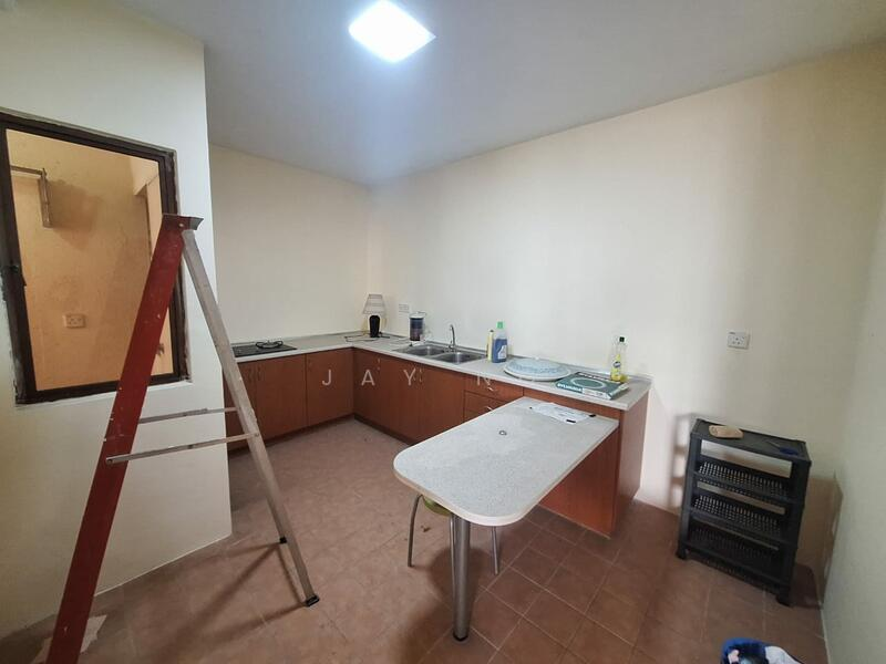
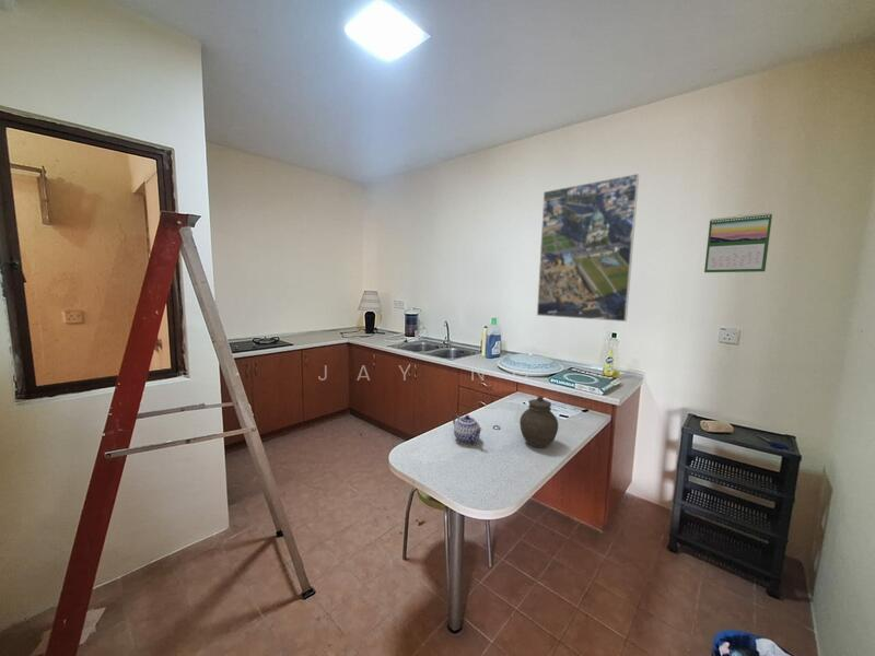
+ calendar [703,212,773,273]
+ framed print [536,173,640,323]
+ teapot [452,413,483,445]
+ jar [518,396,559,449]
